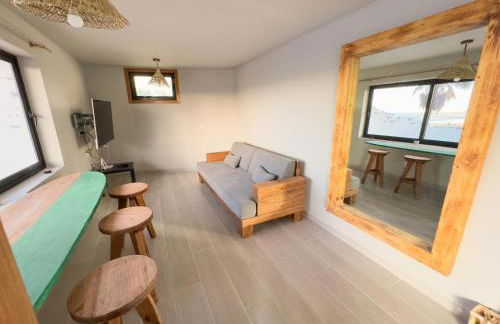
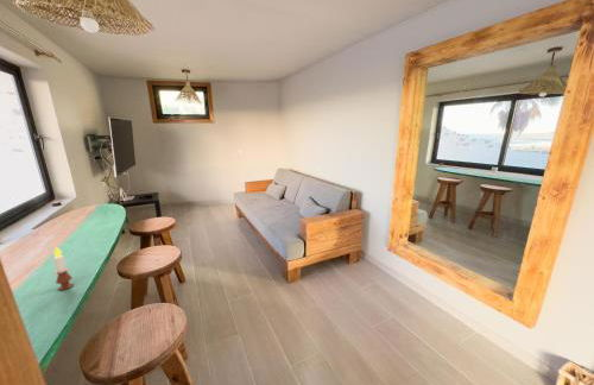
+ candle [52,246,75,291]
